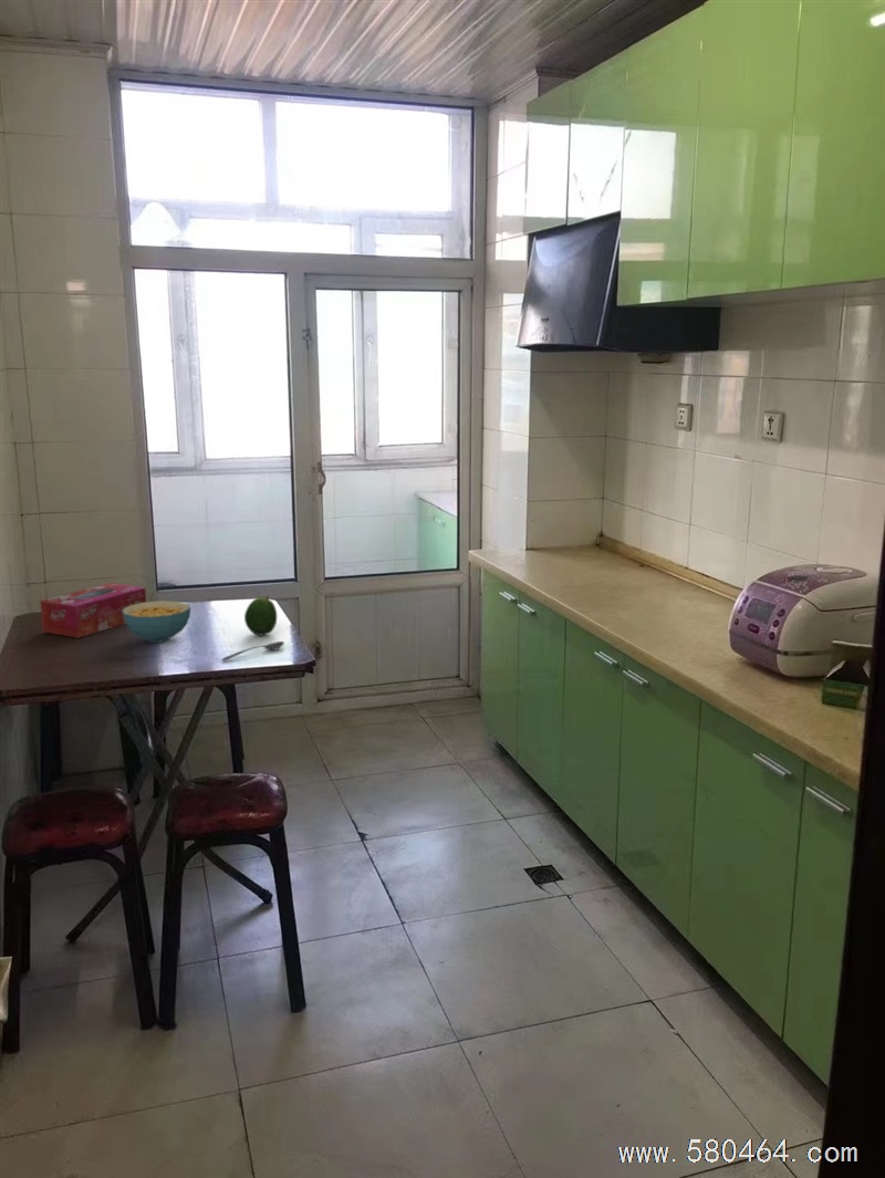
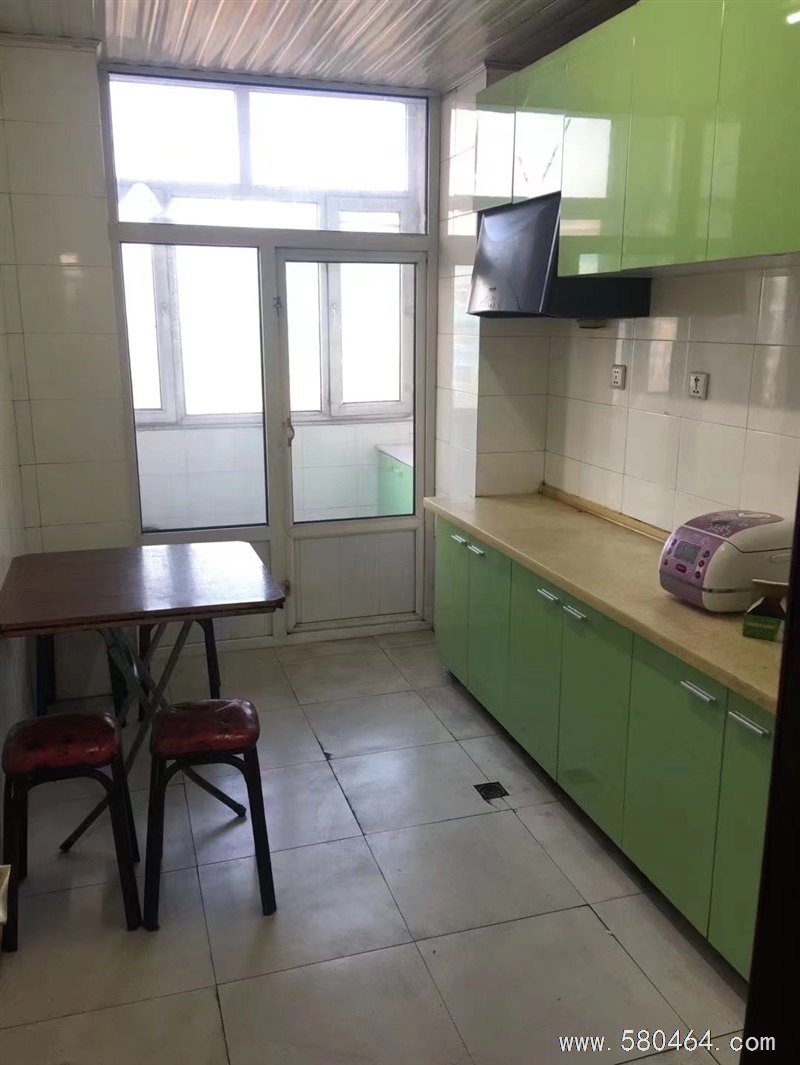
- fruit [243,595,278,637]
- soupspoon [221,640,285,663]
- tissue box [39,582,147,639]
- cereal bowl [122,600,191,644]
